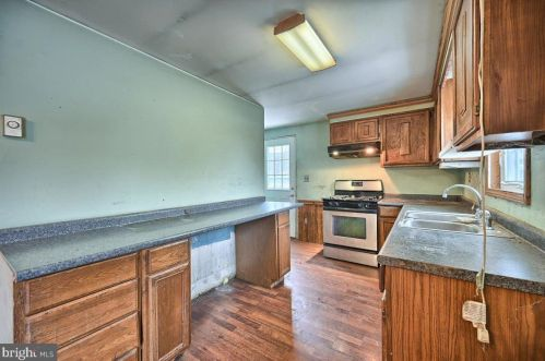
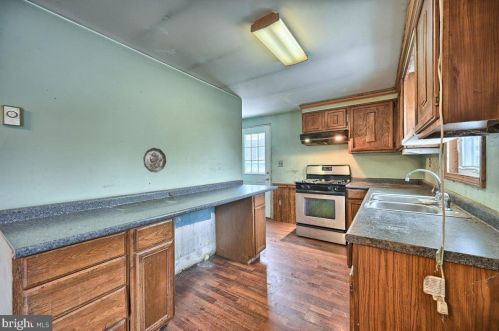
+ decorative plate [142,147,167,173]
